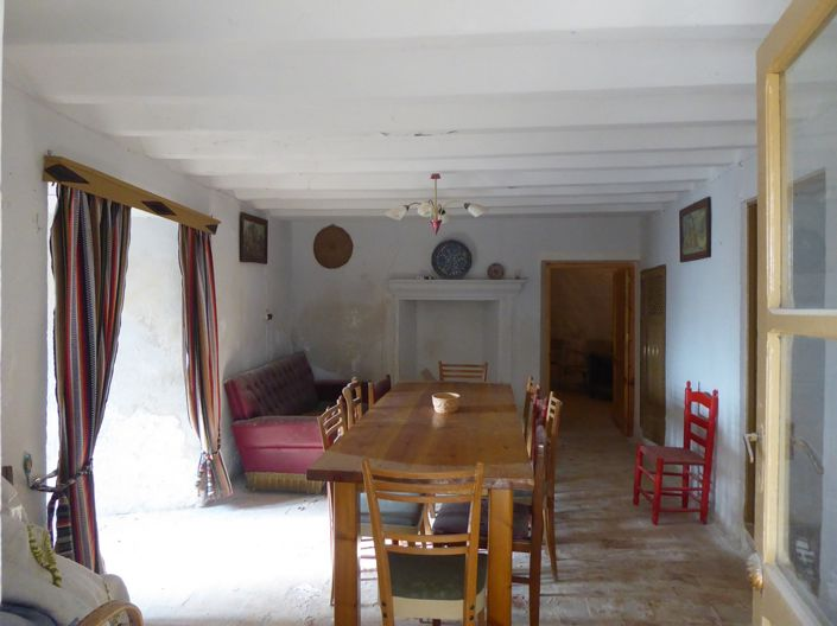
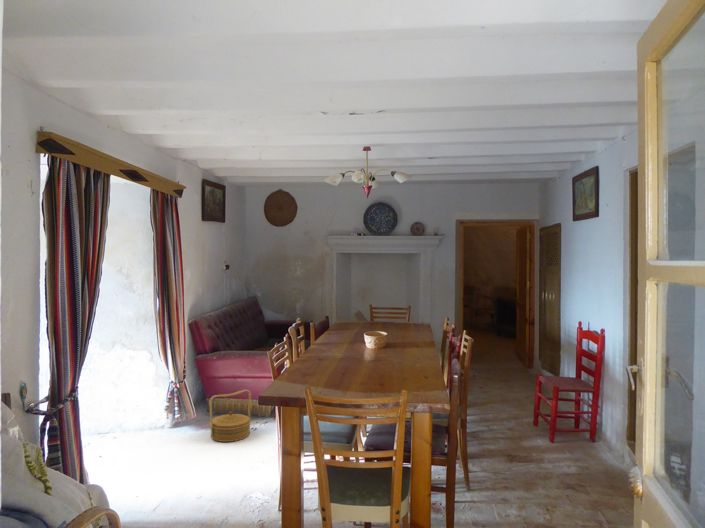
+ basket [208,389,252,443]
